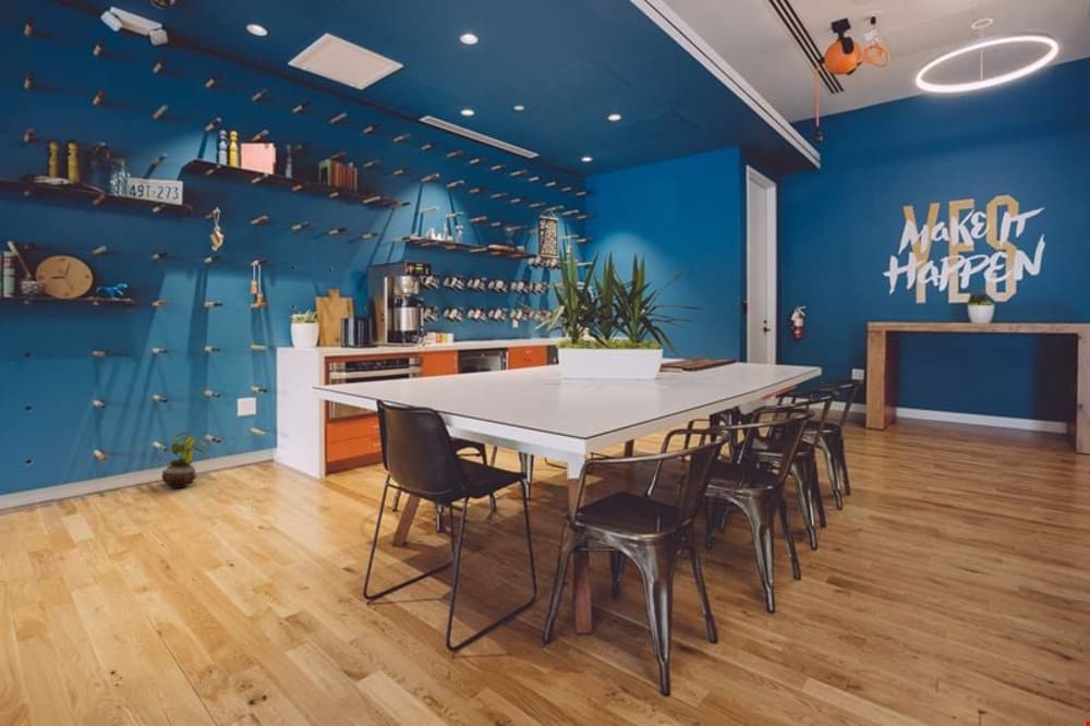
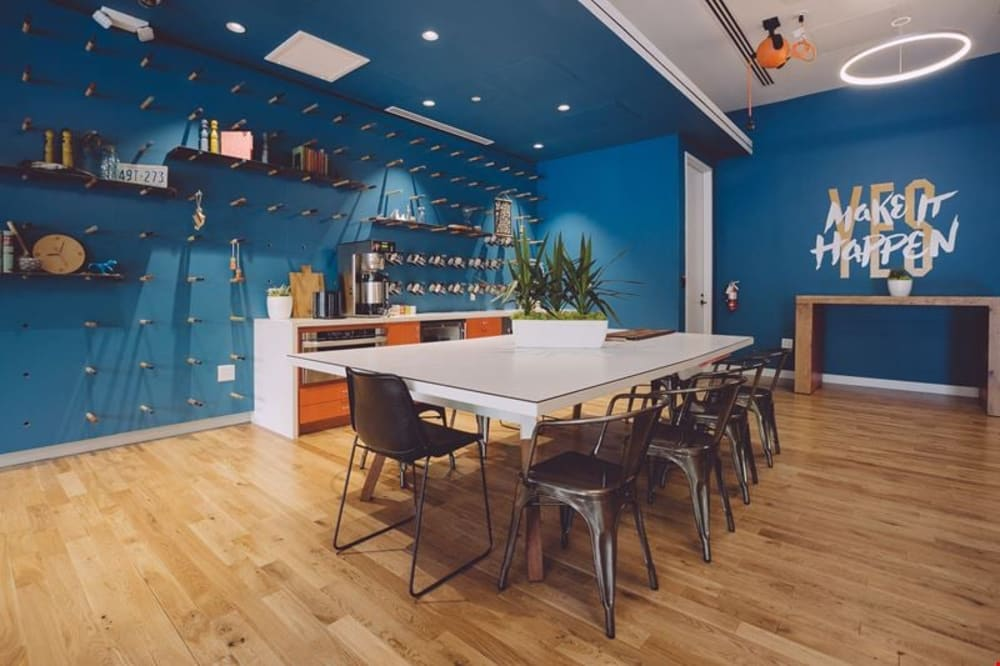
- potted plant [159,432,209,489]
